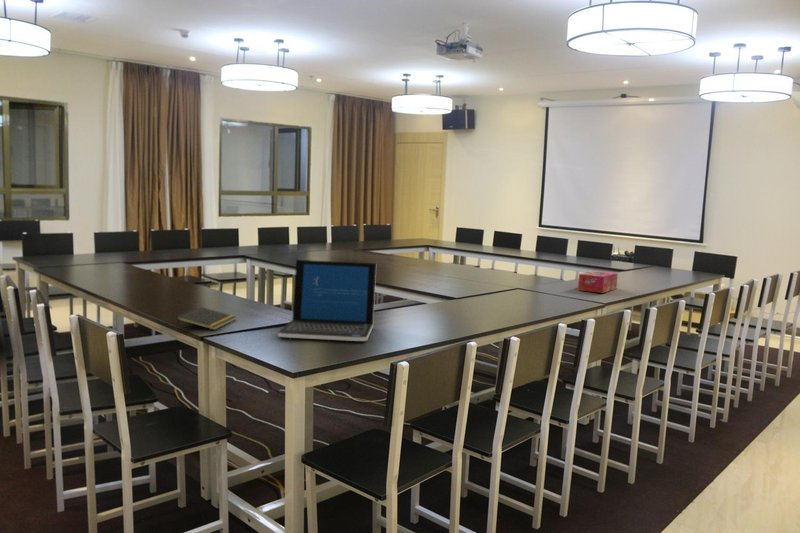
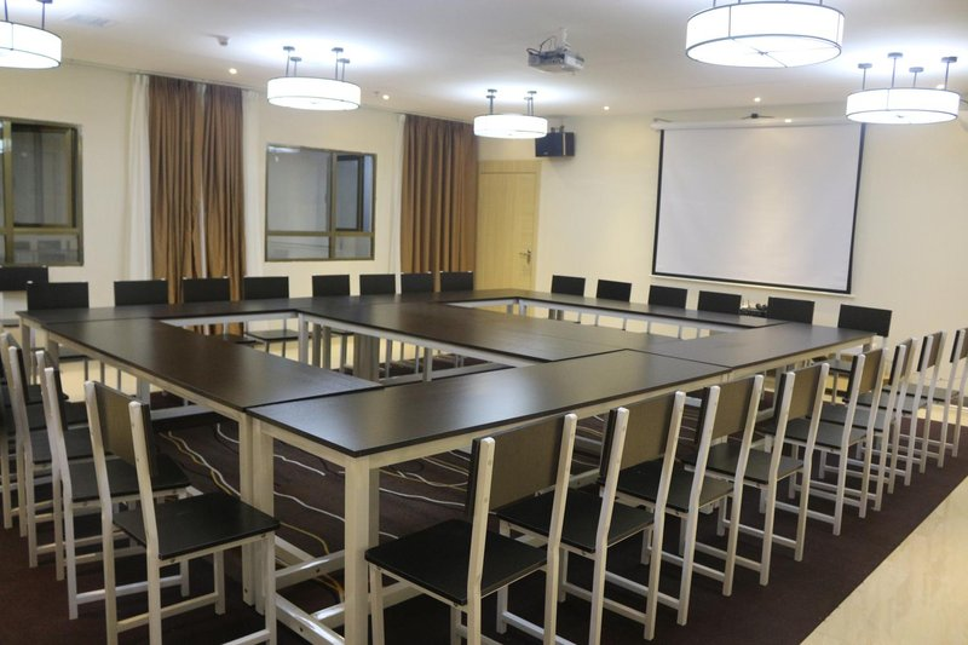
- notepad [175,306,237,331]
- tissue box [577,270,619,294]
- laptop [277,259,377,342]
